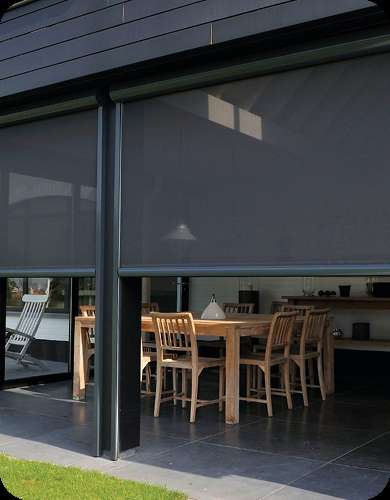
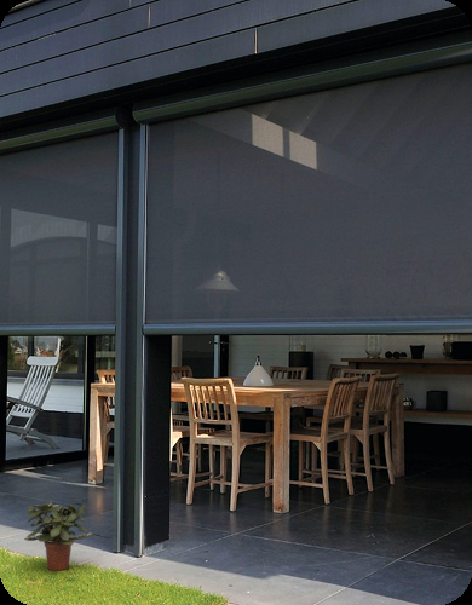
+ potted plant [23,500,93,571]
